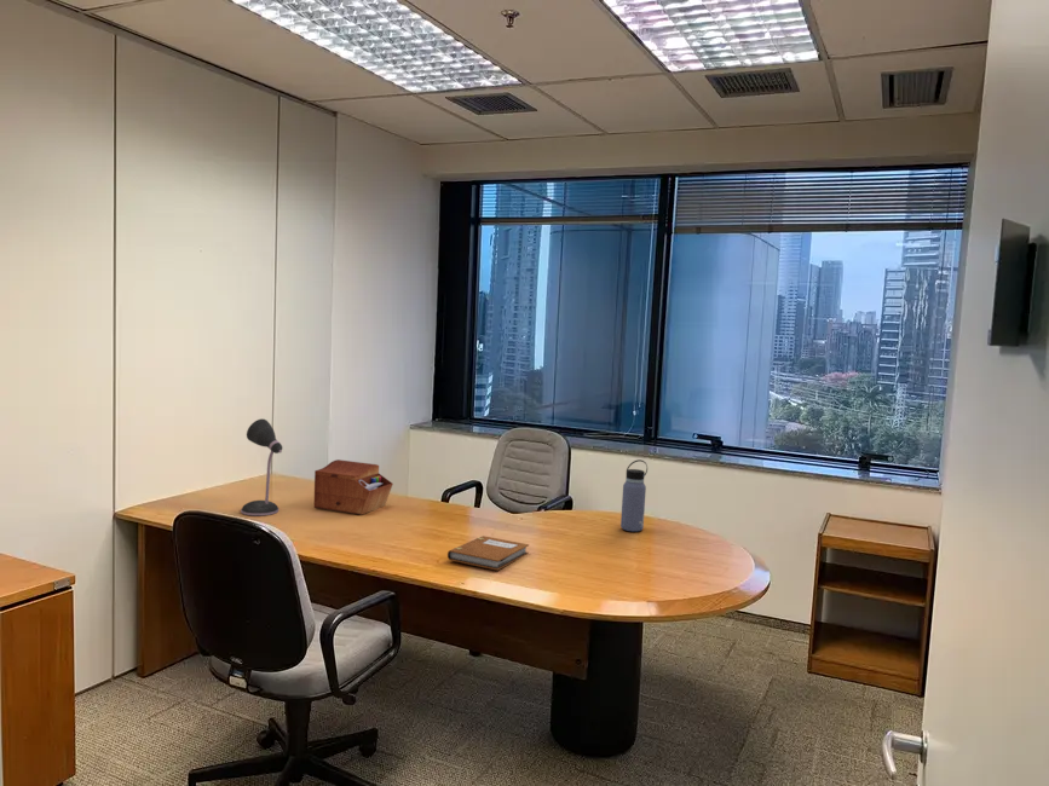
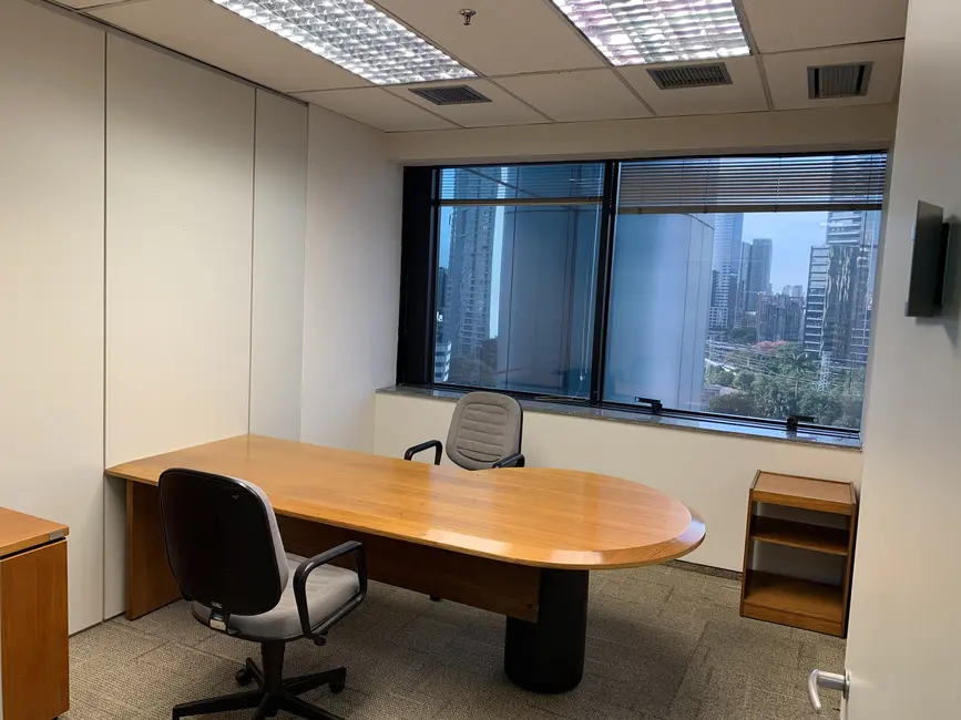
- sewing box [312,458,394,516]
- desk lamp [240,417,283,516]
- water bottle [619,458,649,532]
- notebook [446,534,530,571]
